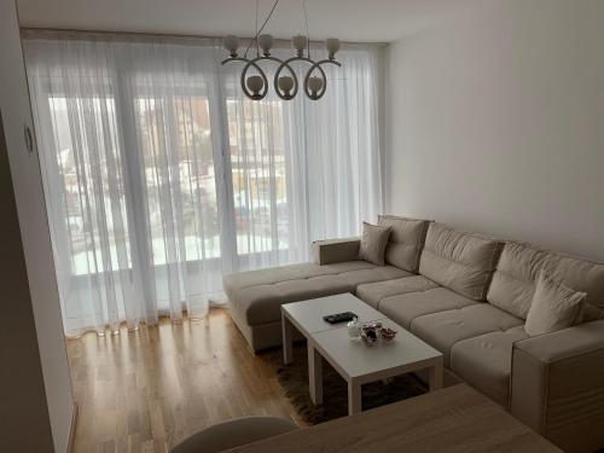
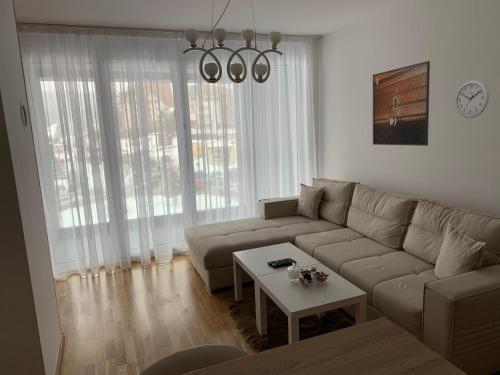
+ wall clock [454,79,490,119]
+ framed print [372,60,431,147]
